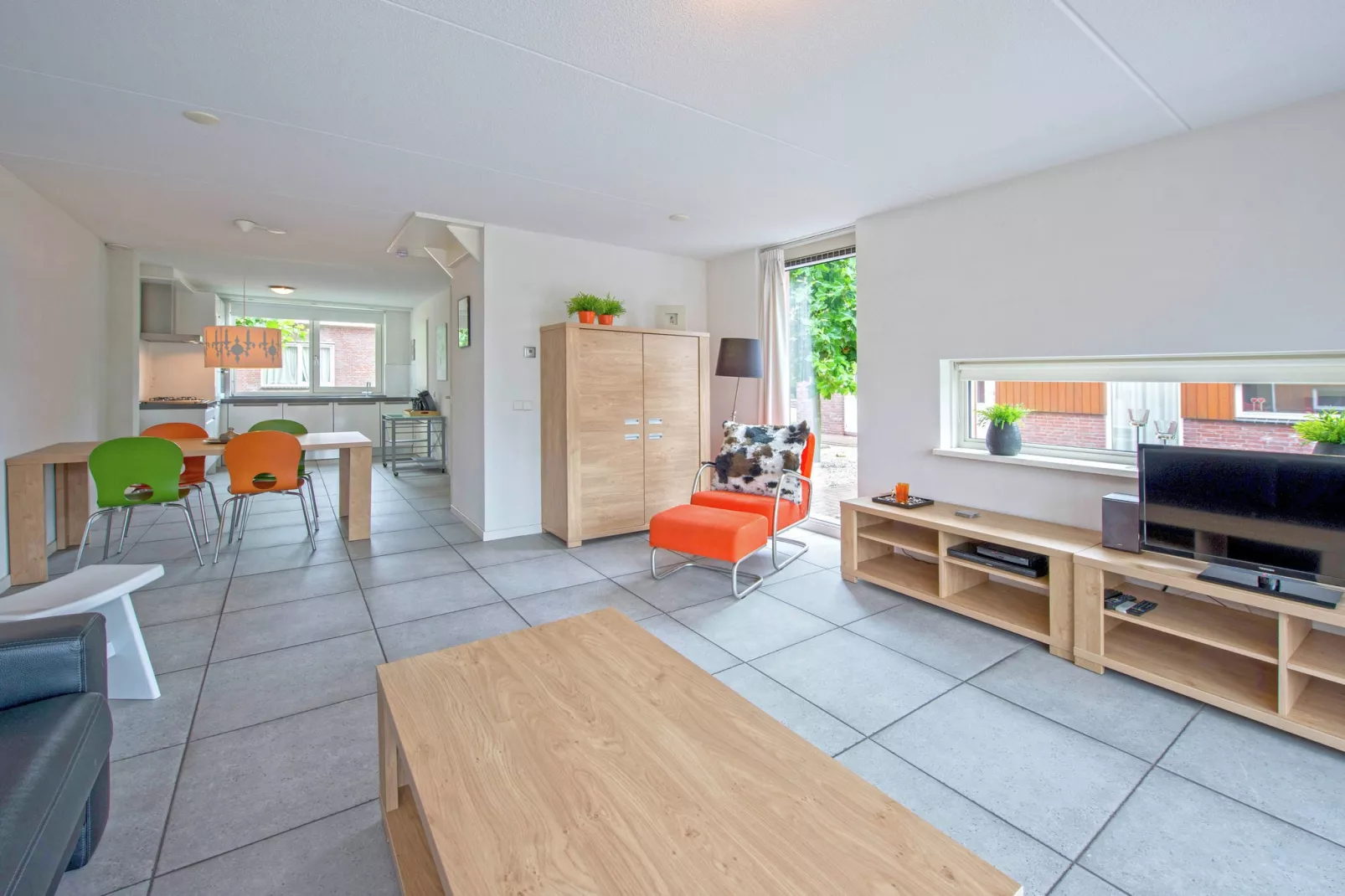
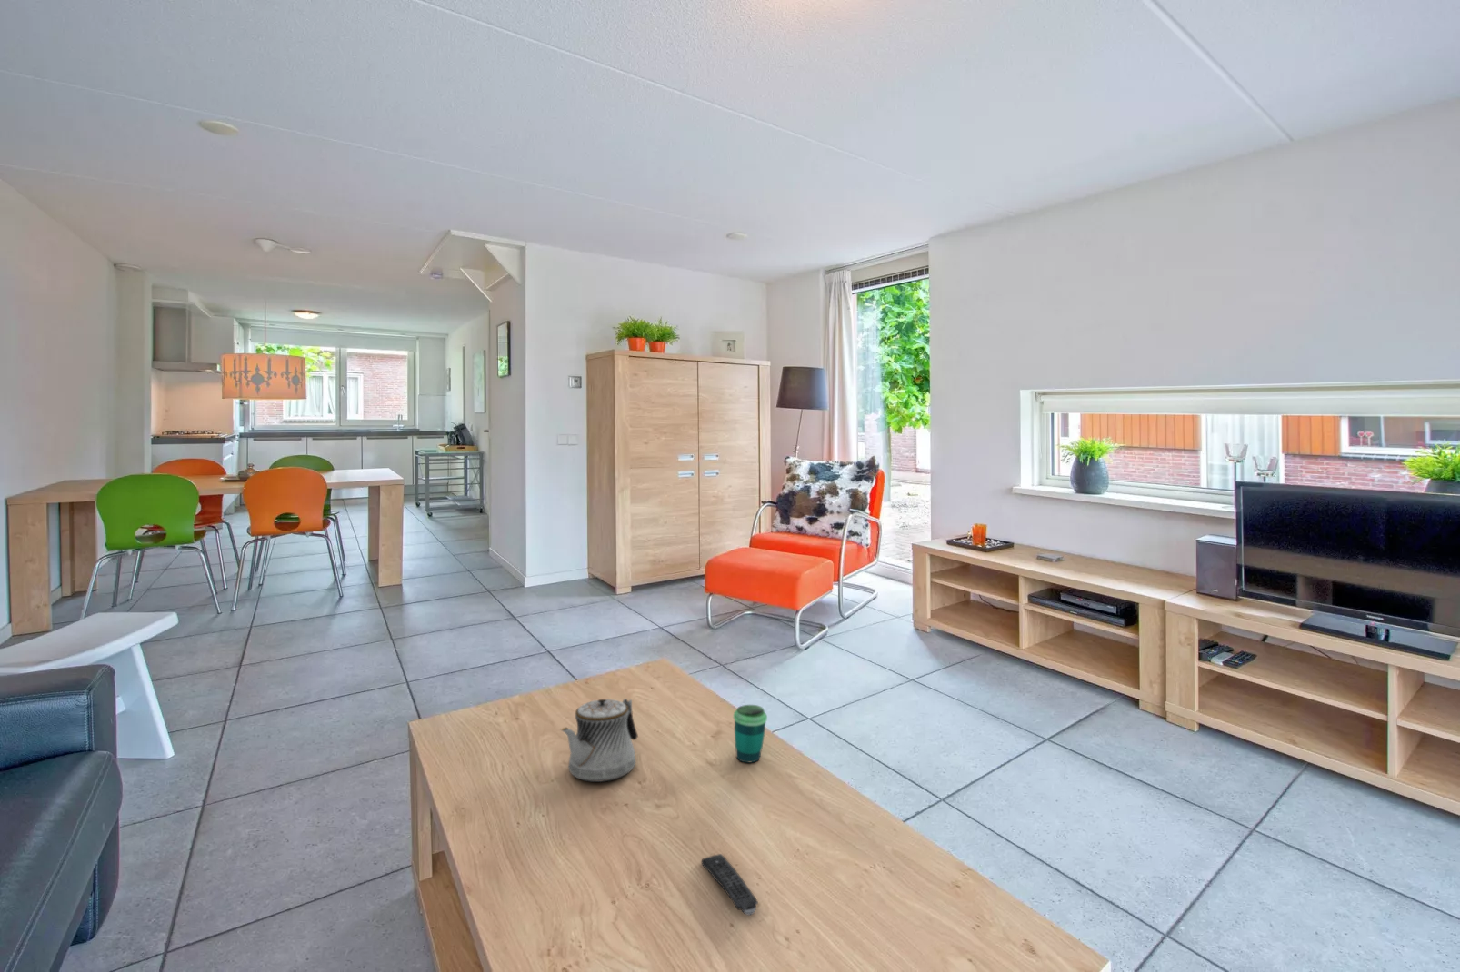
+ cup [733,704,769,763]
+ teapot [560,698,639,783]
+ remote control [701,853,759,917]
